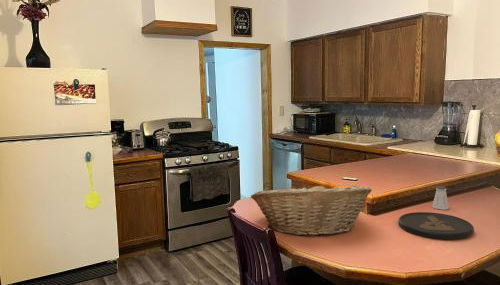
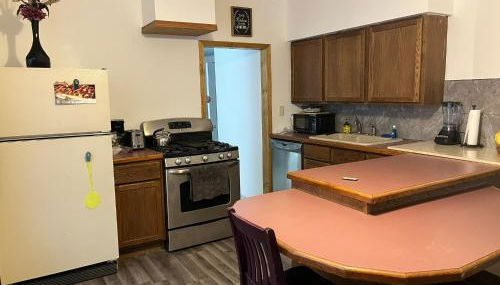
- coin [397,211,475,240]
- saltshaker [431,186,450,211]
- fruit basket [250,180,372,237]
